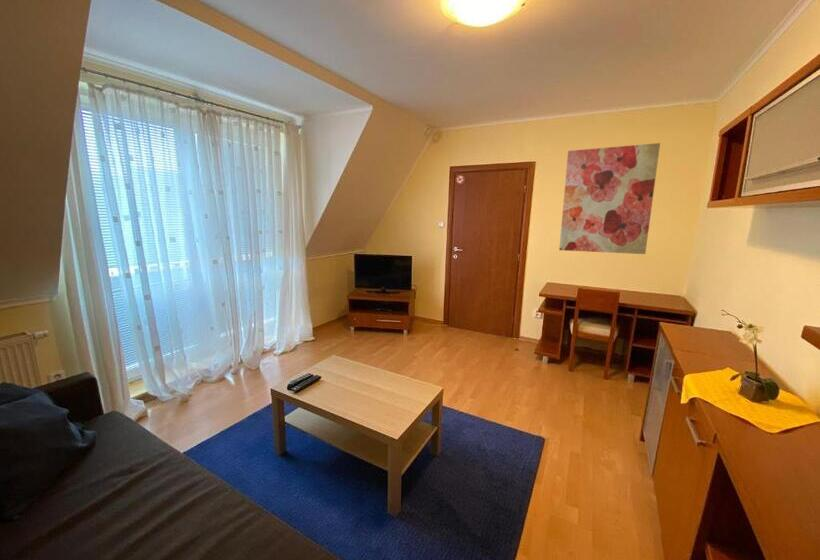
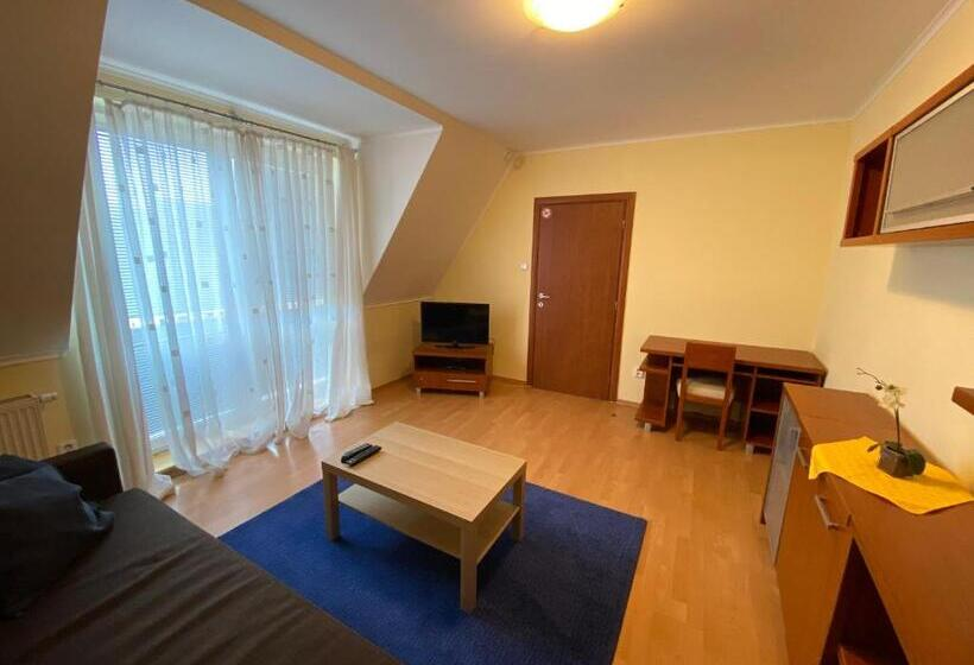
- wall art [558,142,661,255]
